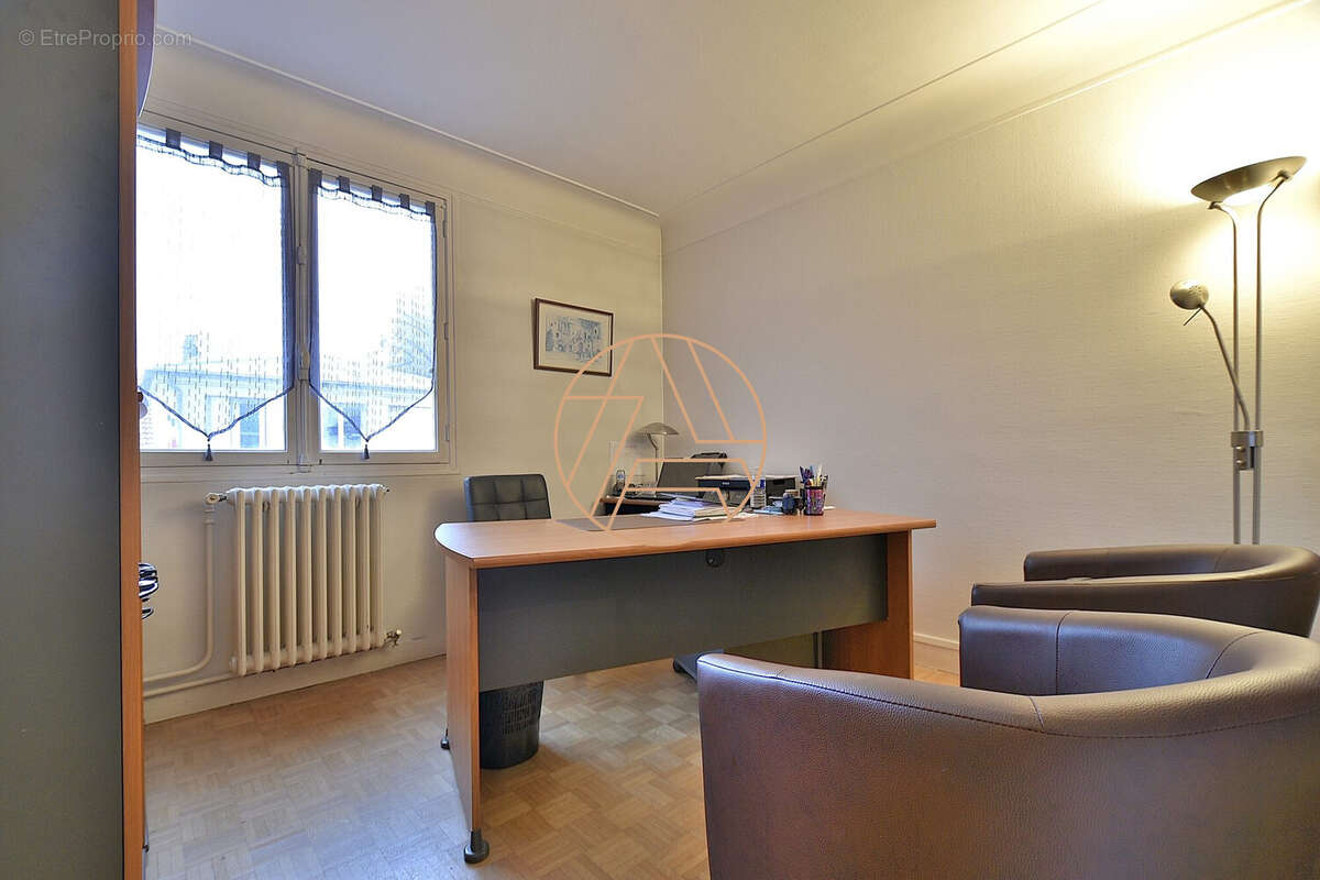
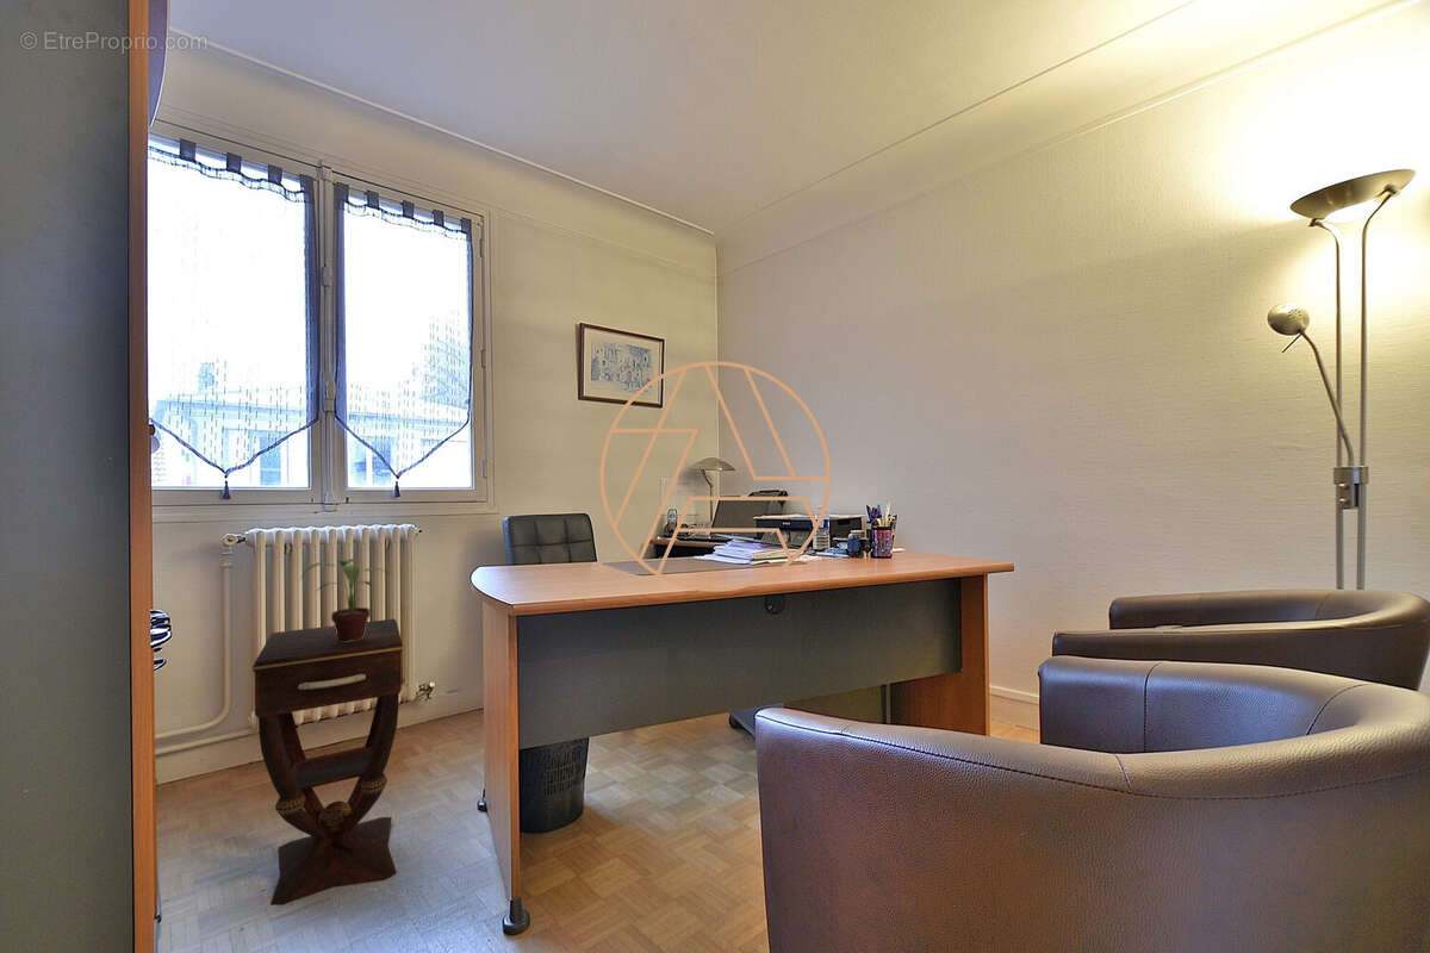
+ side table [251,618,404,907]
+ potted plant [299,558,392,642]
